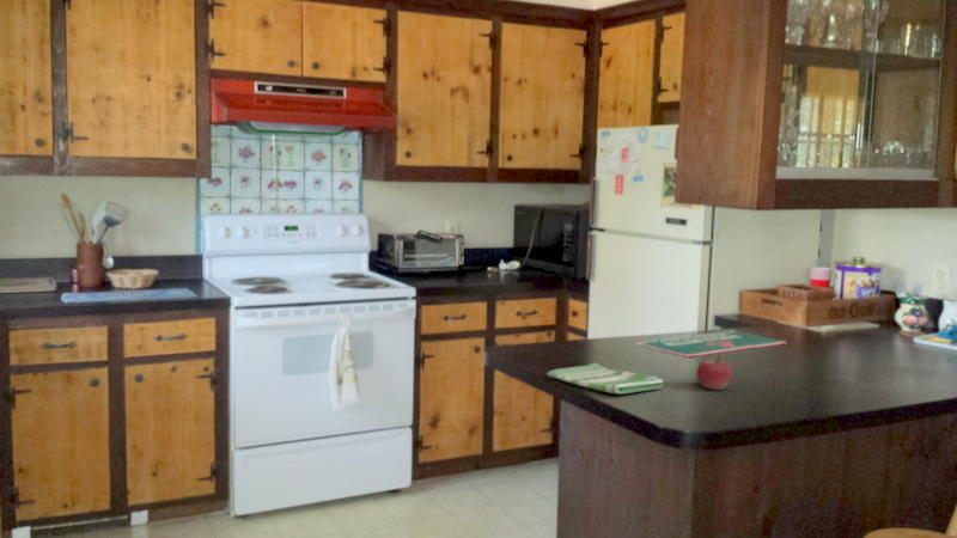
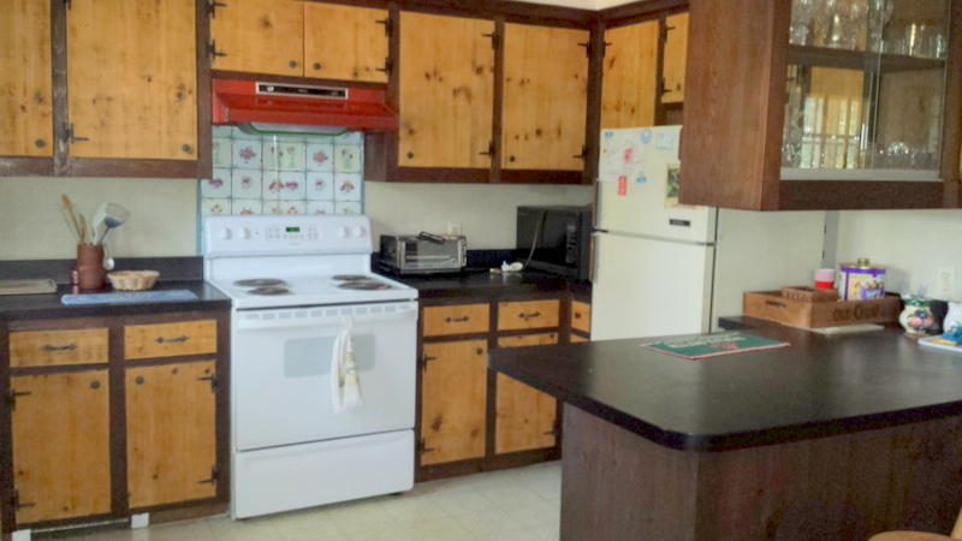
- dish towel [545,362,664,395]
- fruit [695,354,733,391]
